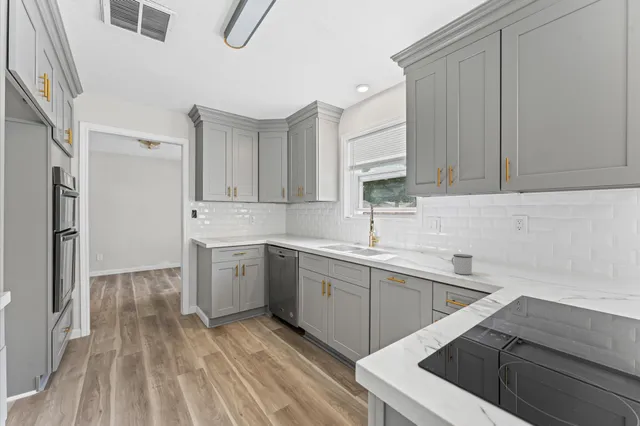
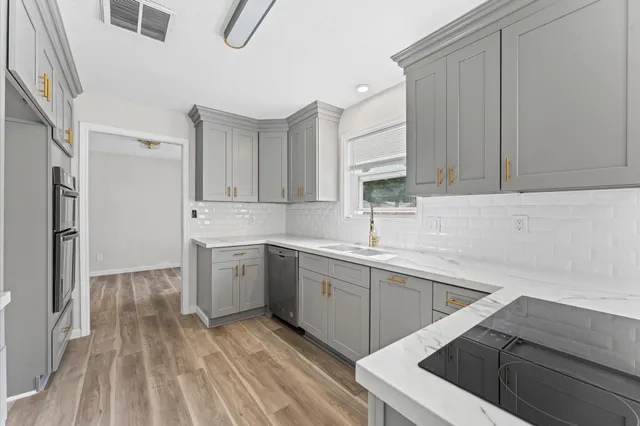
- mug [450,253,473,275]
